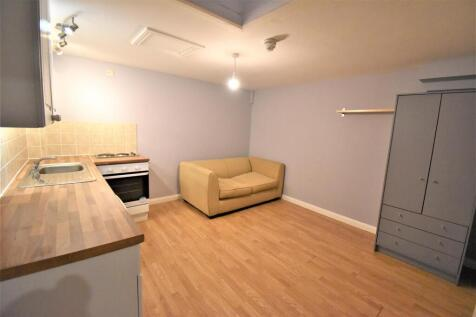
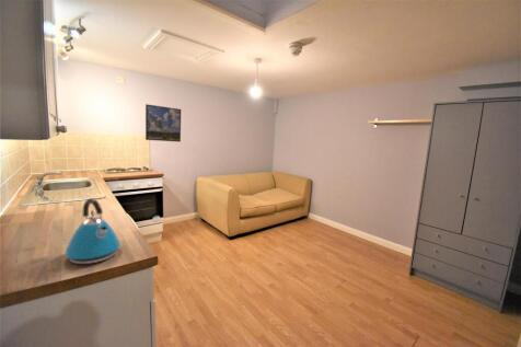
+ kettle [63,197,121,265]
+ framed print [144,103,182,142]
